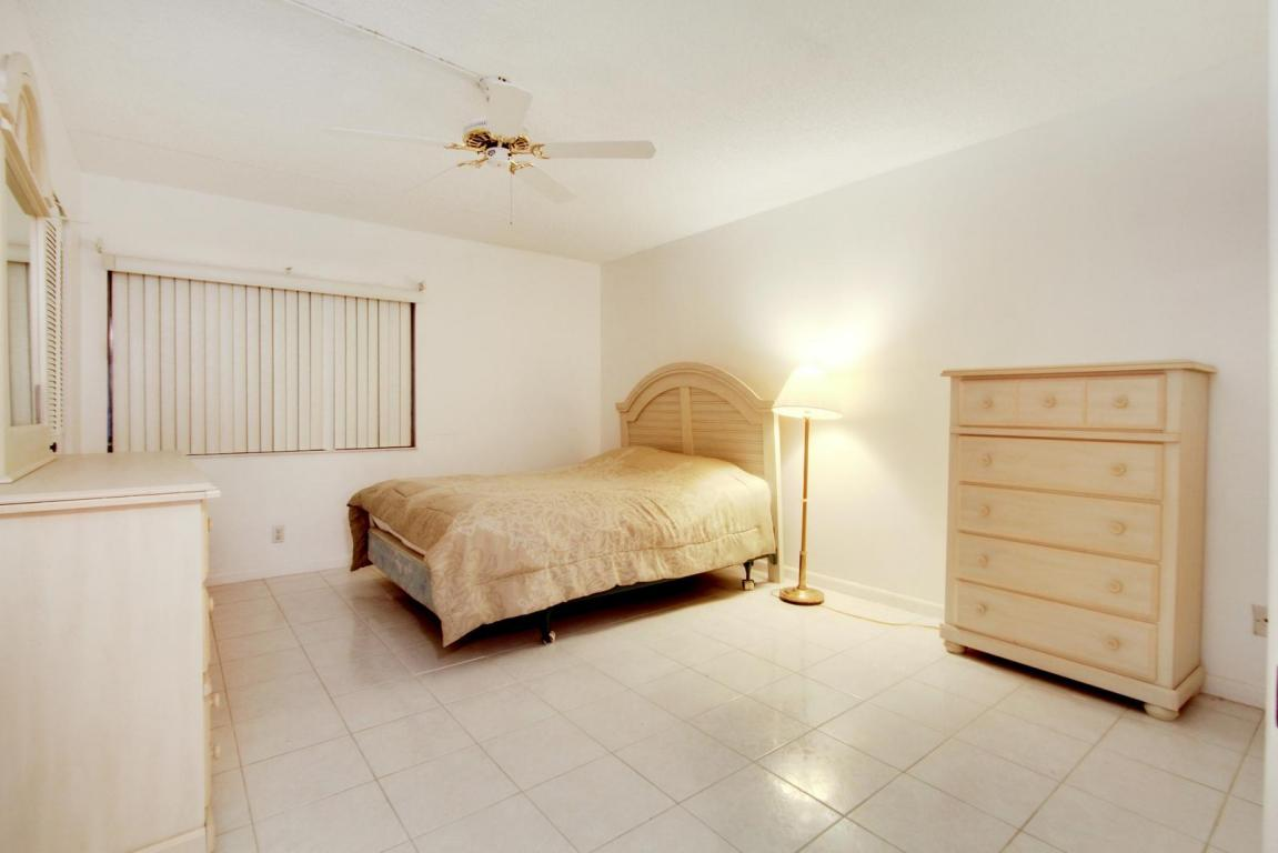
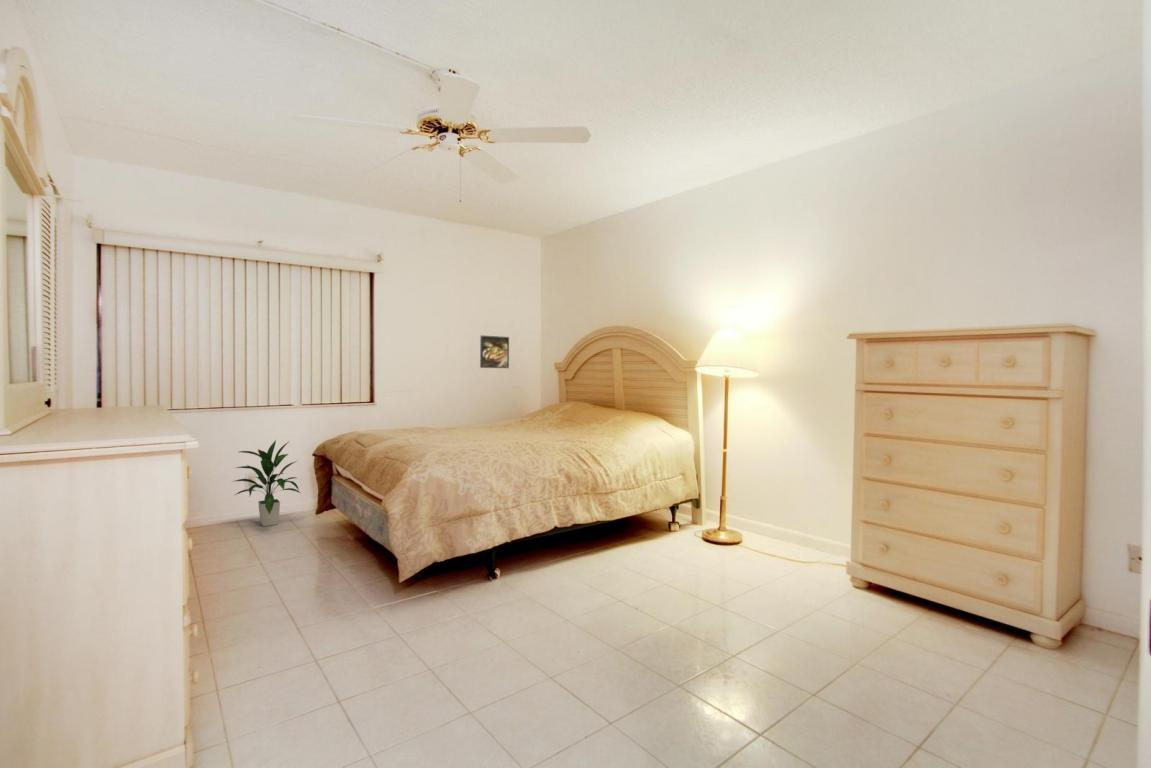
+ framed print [479,334,510,369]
+ indoor plant [231,439,301,527]
